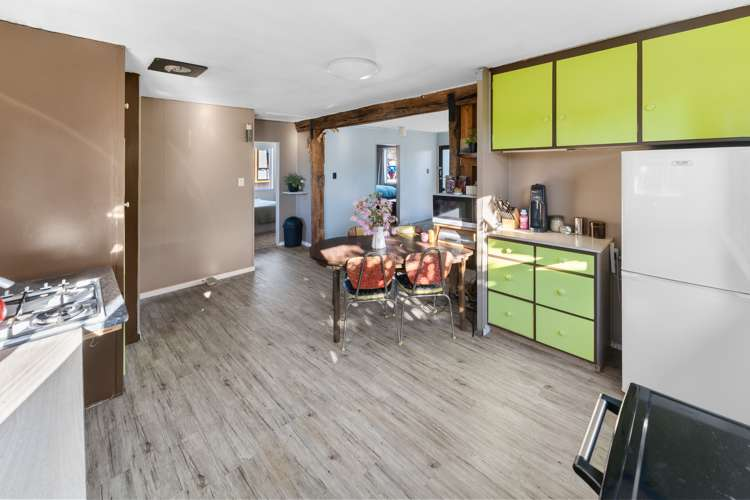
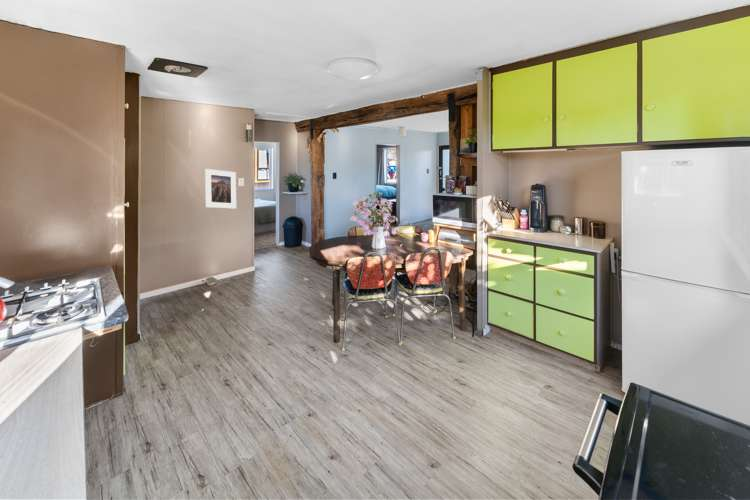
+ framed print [204,168,237,210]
